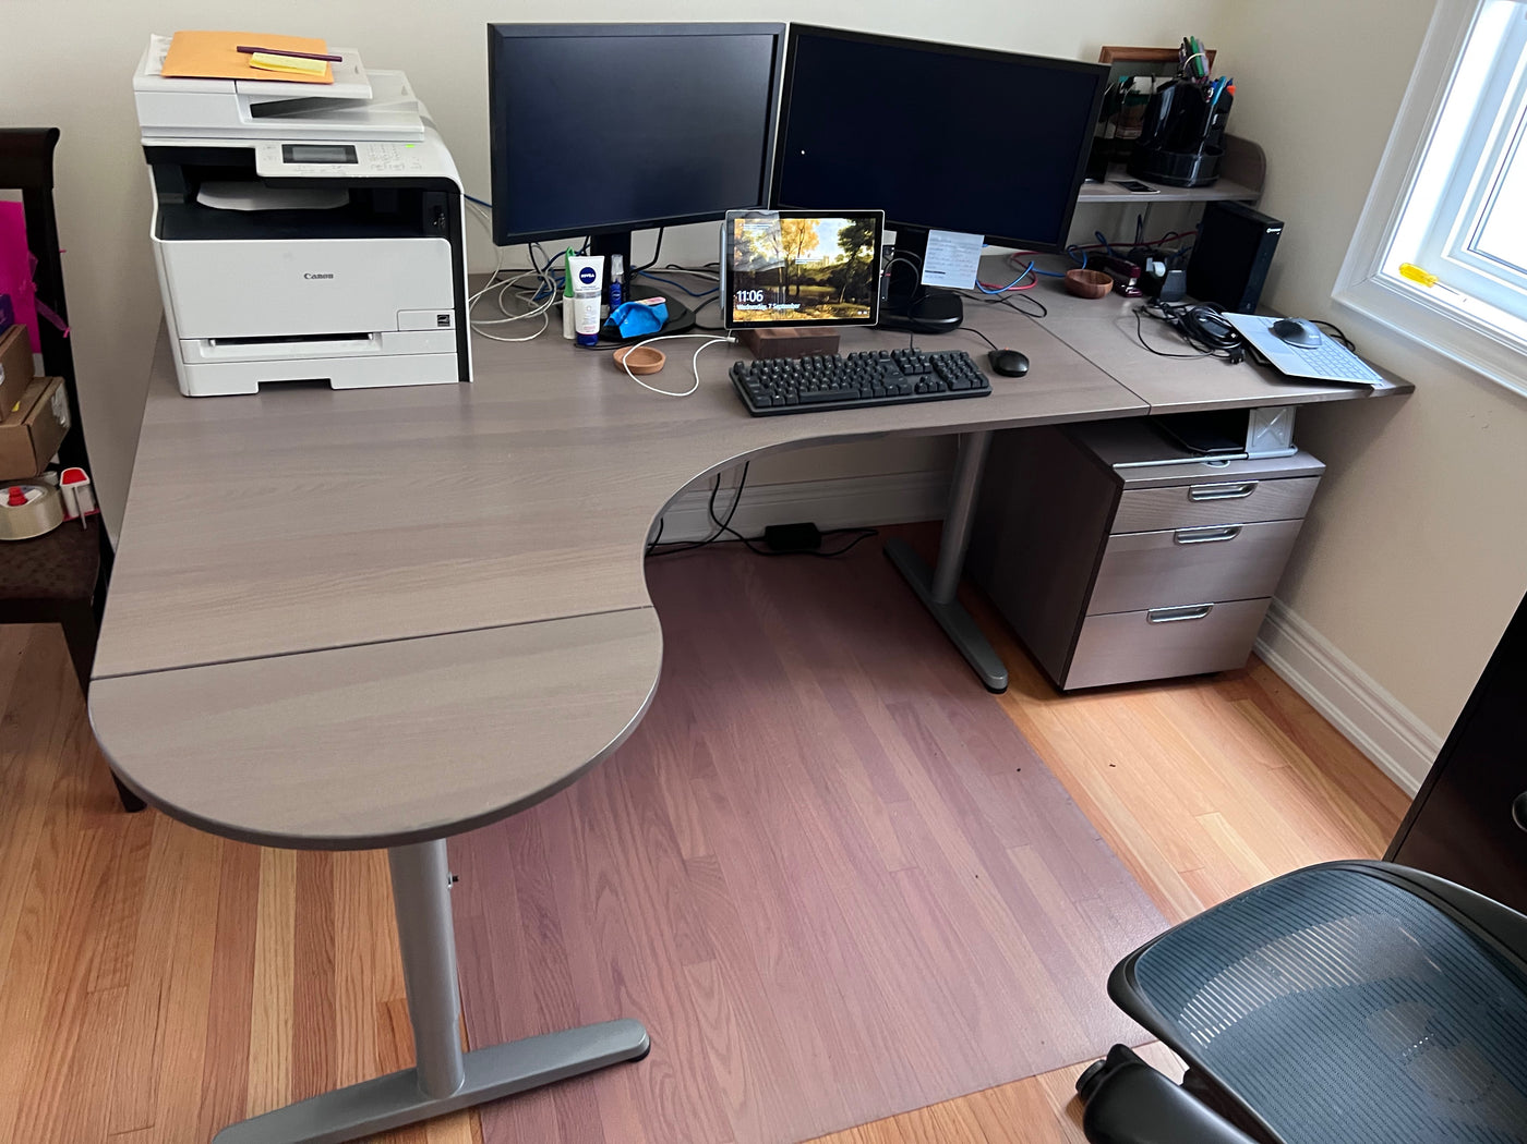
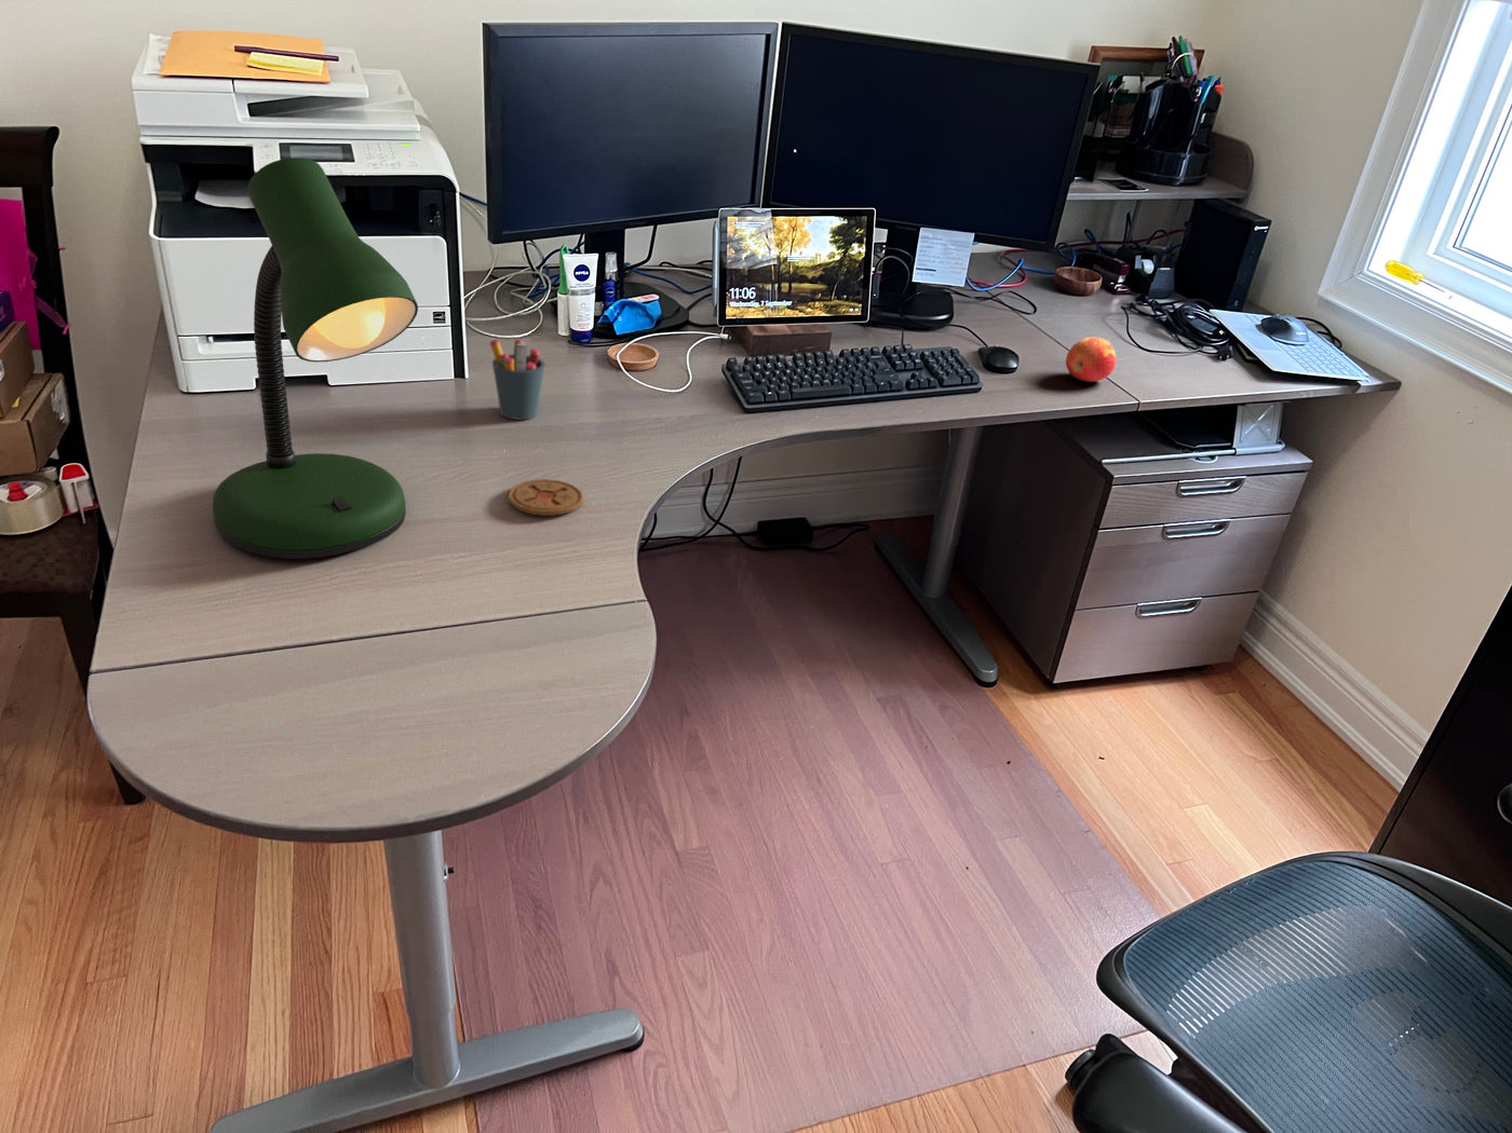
+ apple [1064,336,1118,383]
+ pen holder [489,339,546,421]
+ desk lamp [212,156,419,561]
+ coaster [507,478,585,517]
